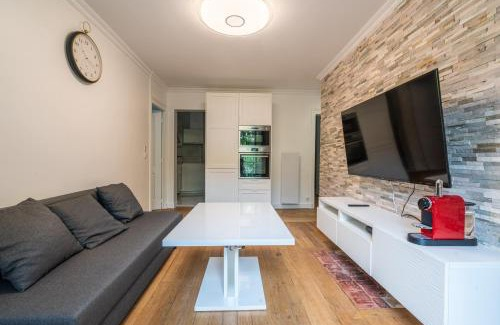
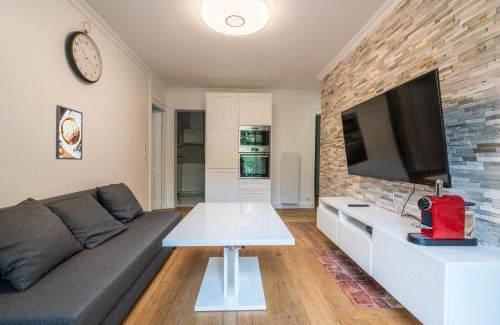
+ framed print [55,104,84,161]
